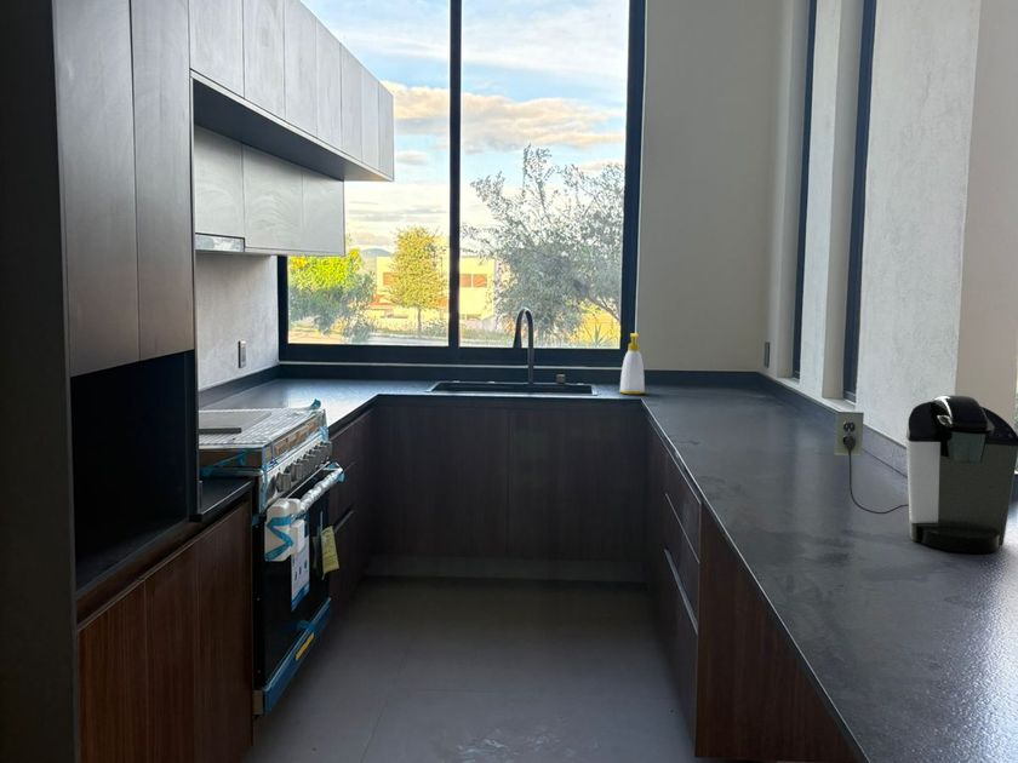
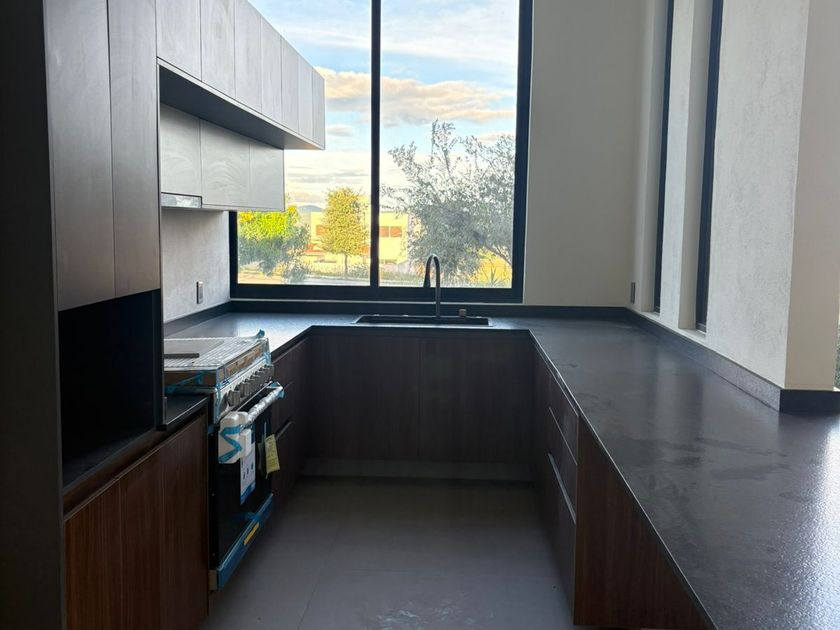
- coffee maker [833,395,1018,553]
- soap bottle [618,332,646,395]
